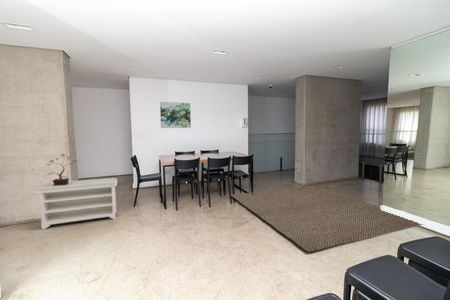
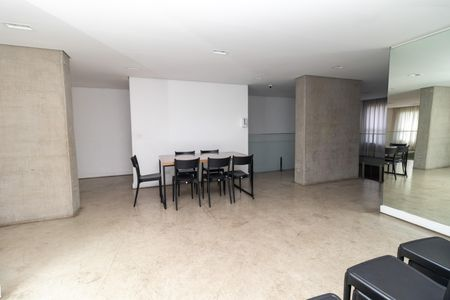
- rug [230,185,423,253]
- bench [35,177,118,230]
- wall art [159,101,192,129]
- potted plant [46,153,77,186]
